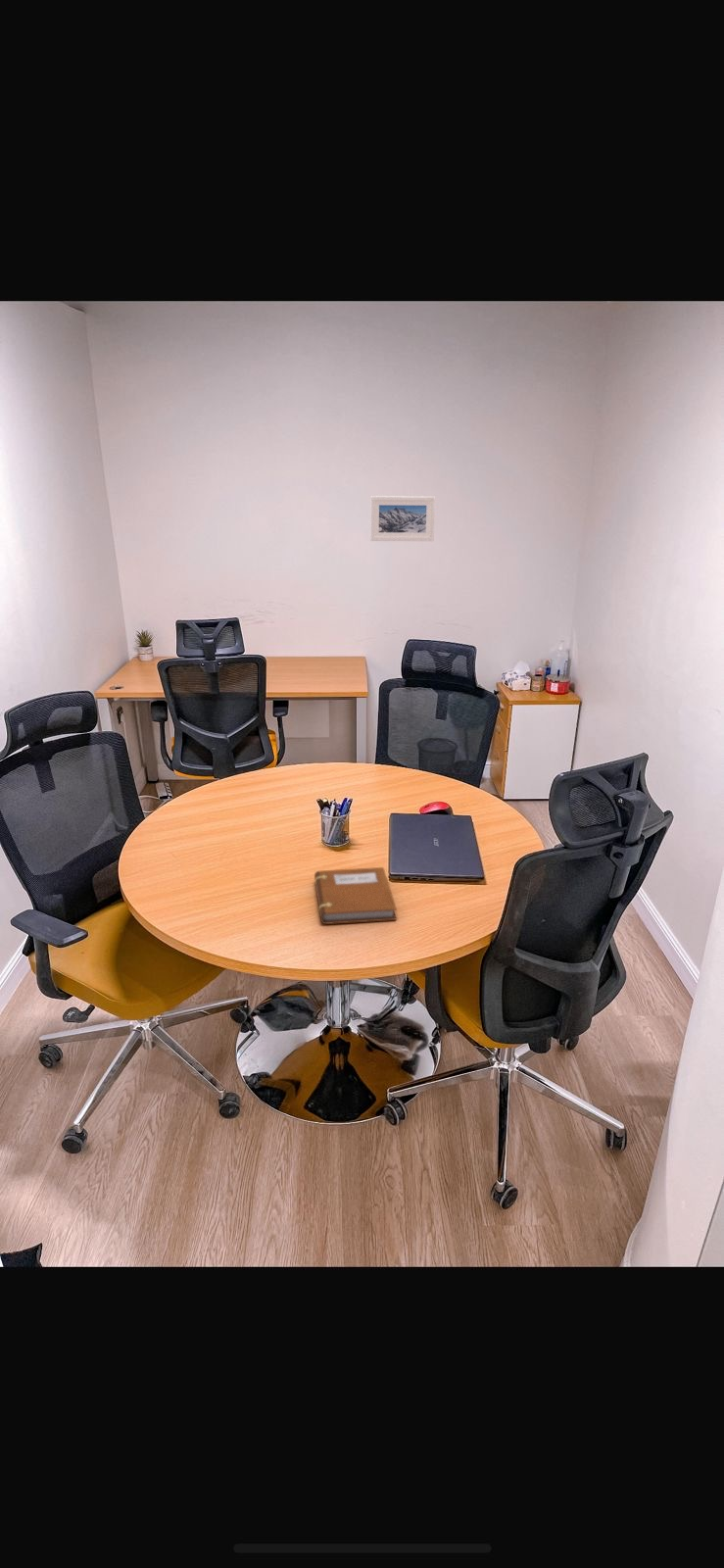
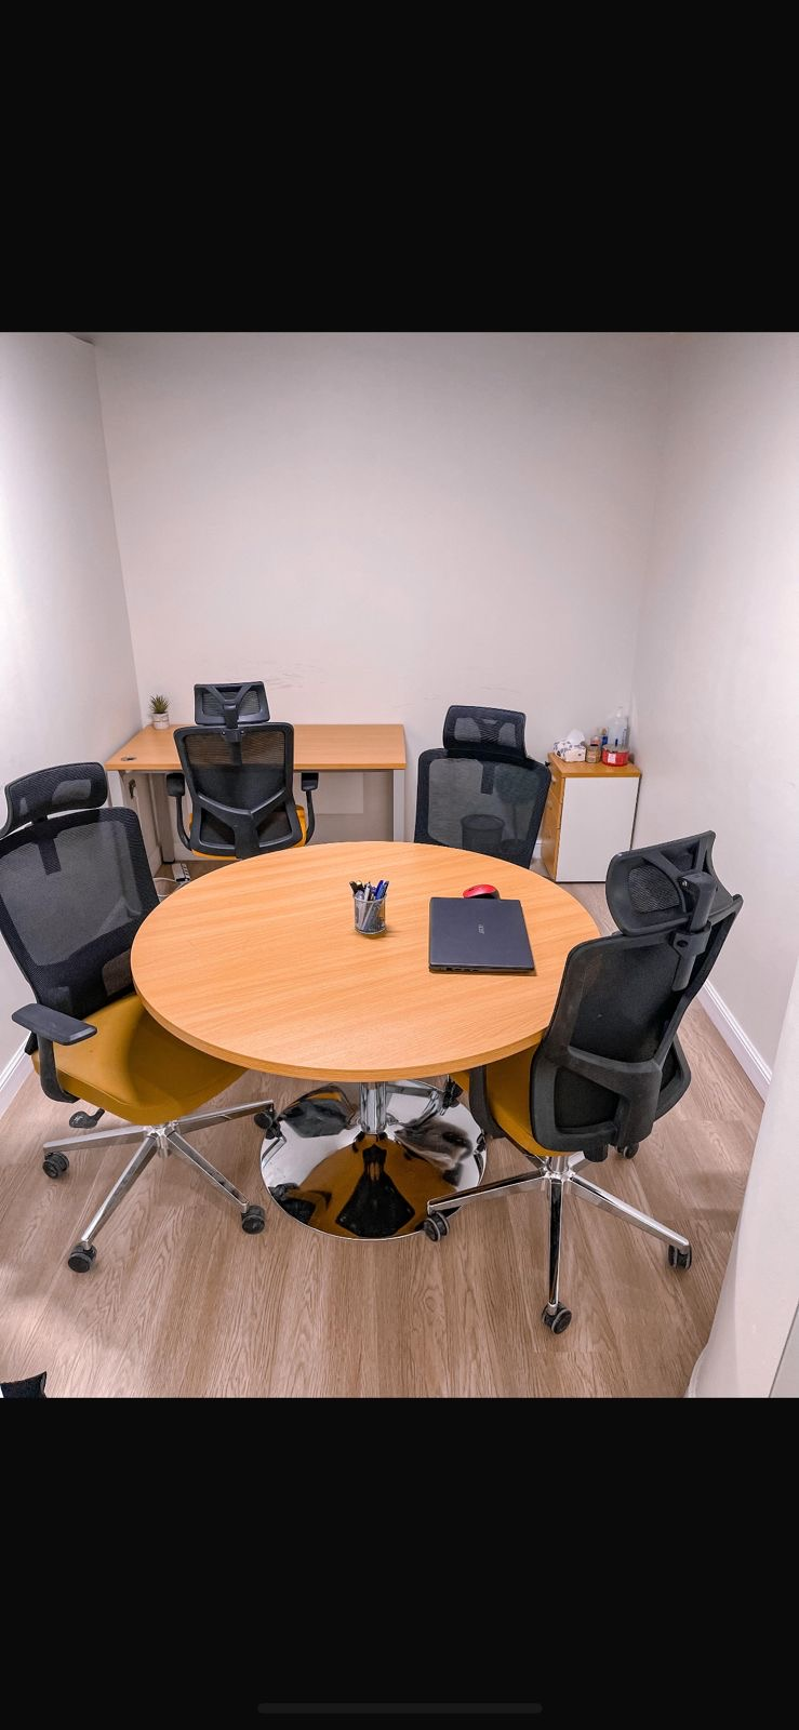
- notebook [314,866,398,925]
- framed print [369,495,436,542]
